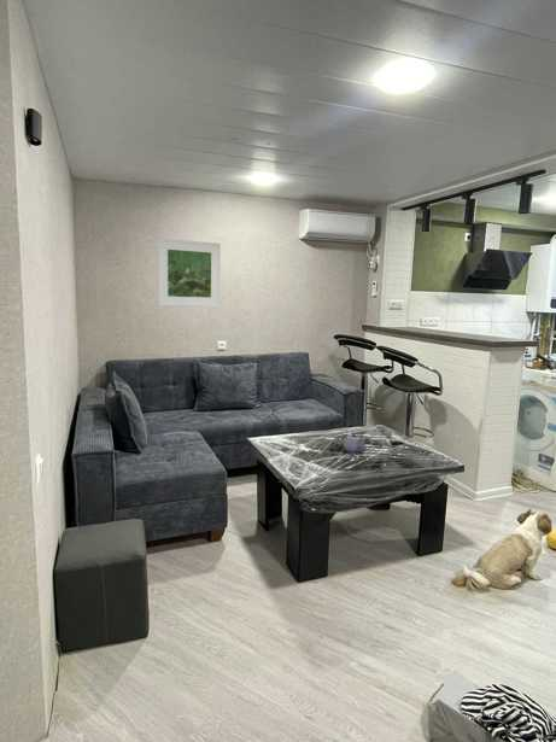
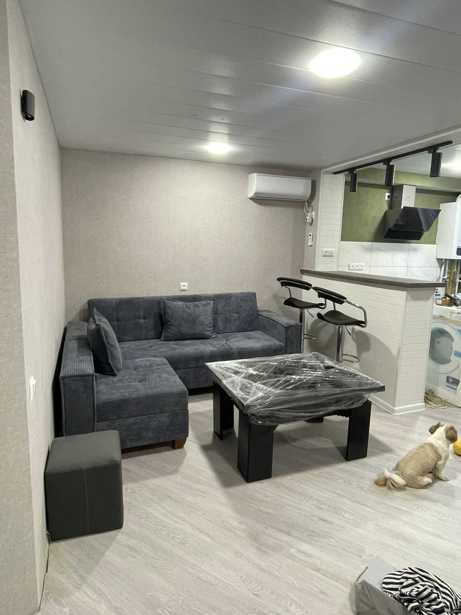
- teapot [343,432,365,455]
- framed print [156,236,222,309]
